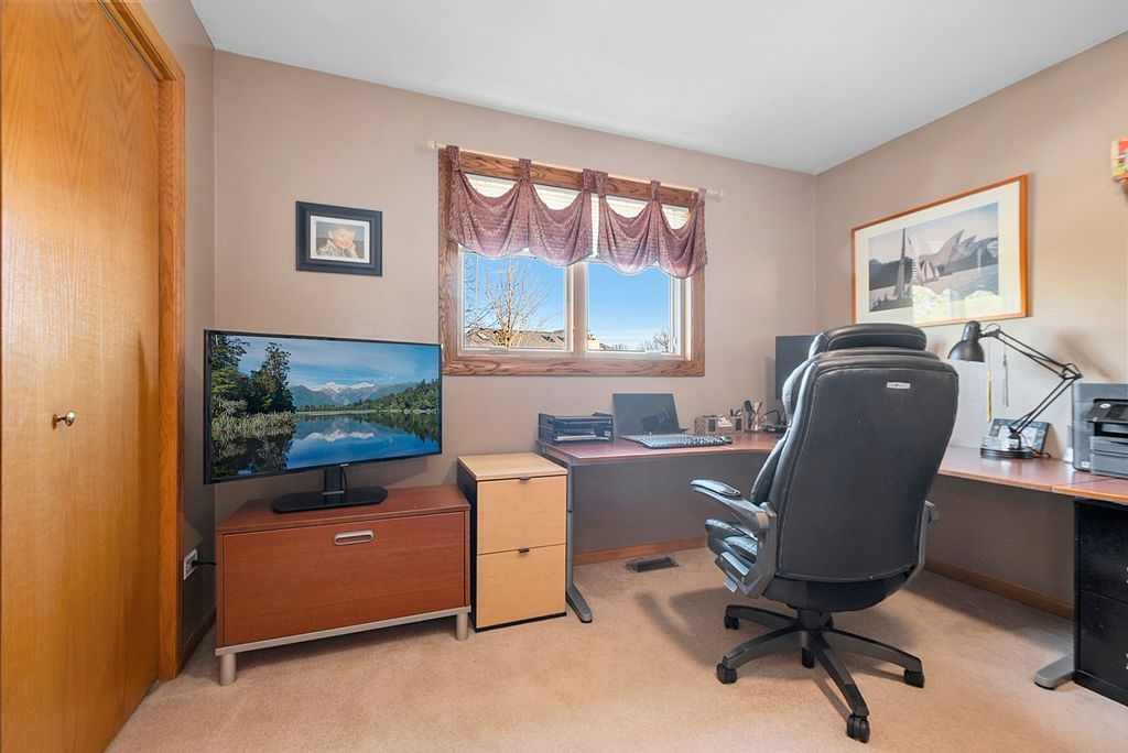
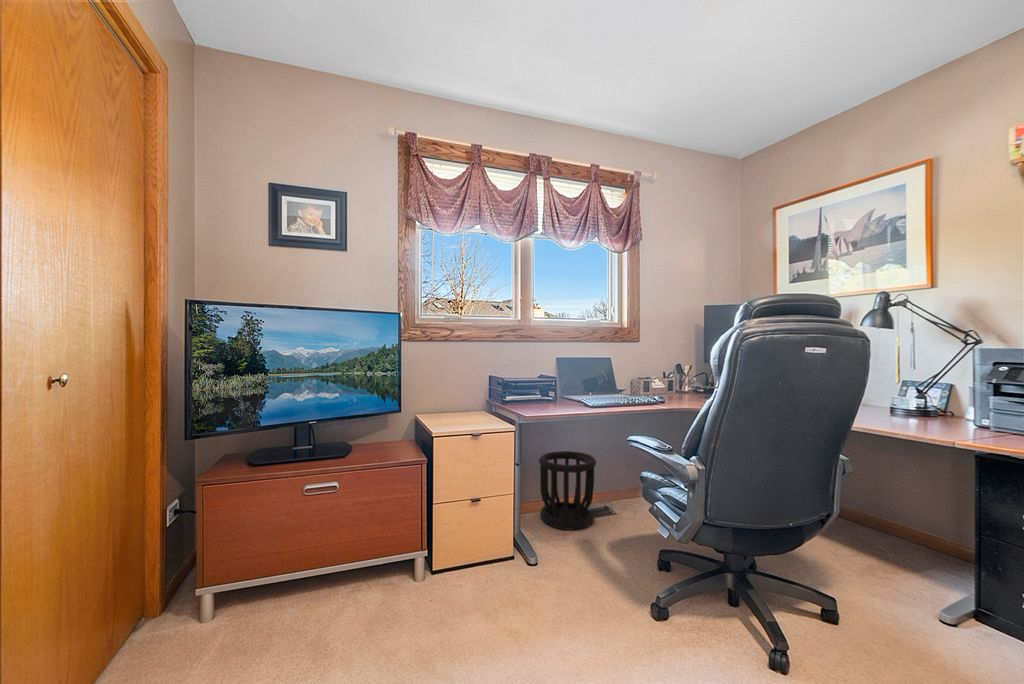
+ wastebasket [538,450,597,531]
